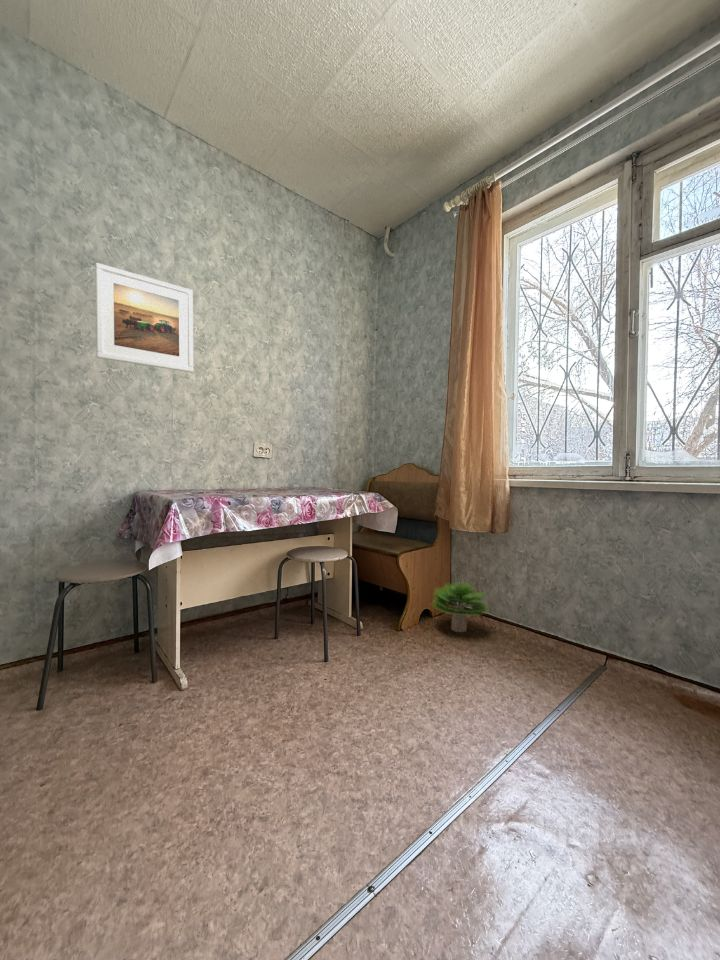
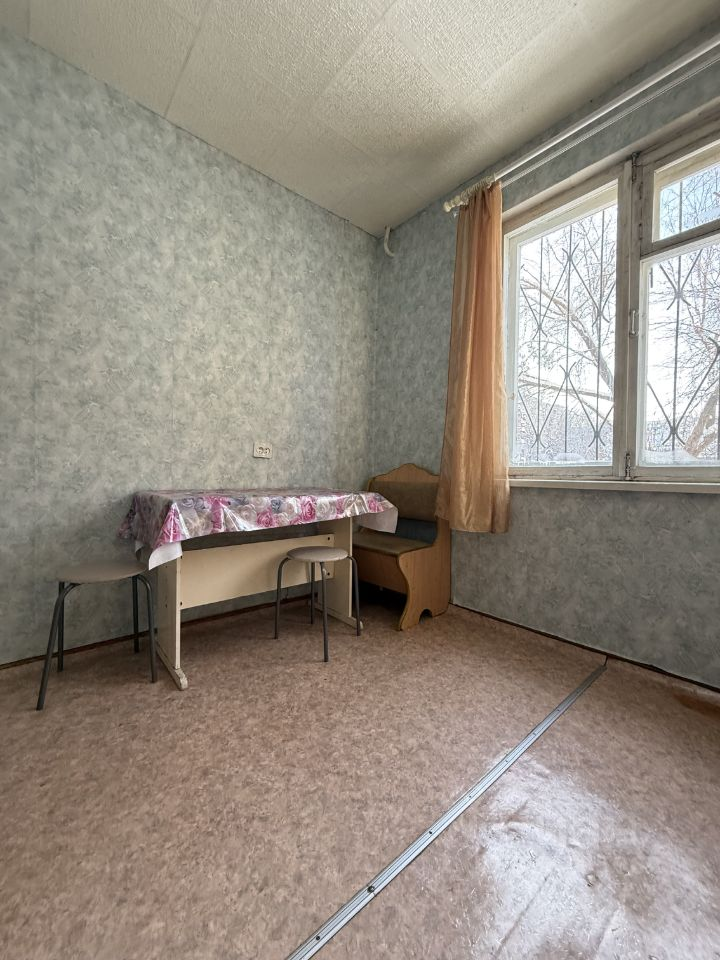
- potted plant [430,579,490,633]
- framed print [94,262,194,373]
